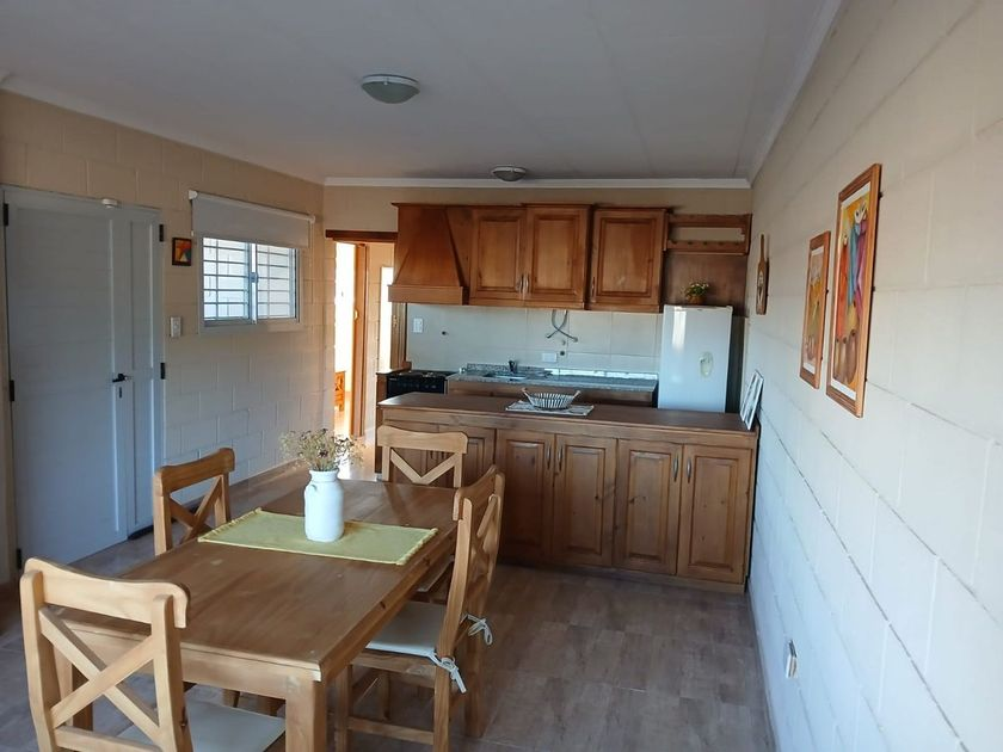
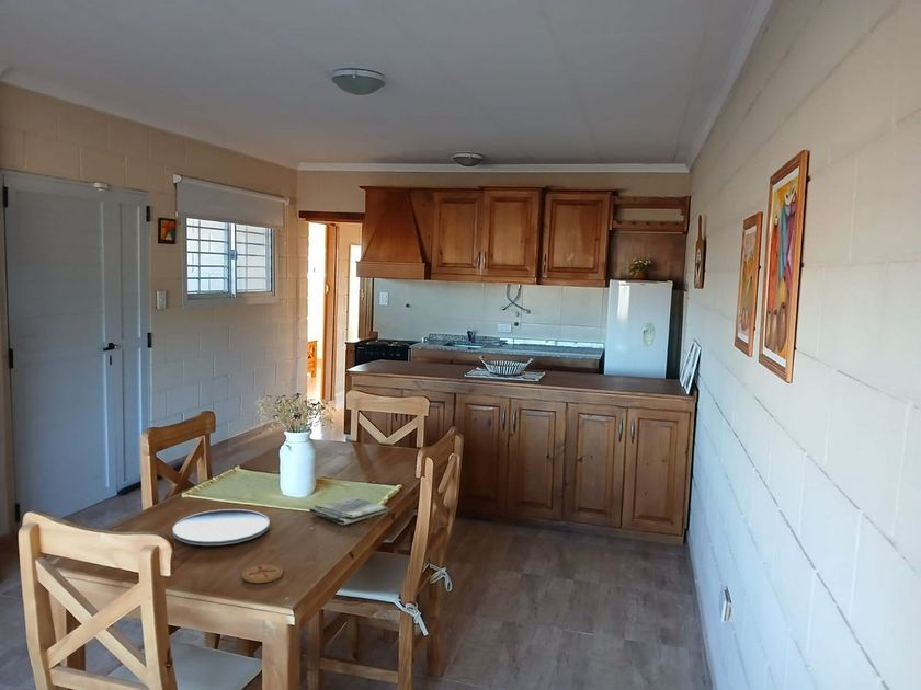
+ plate [171,508,271,547]
+ dish towel [308,495,389,526]
+ coaster [241,563,284,584]
